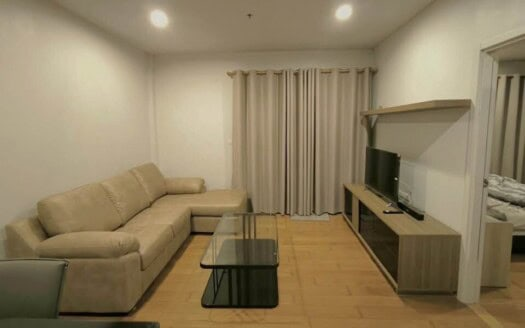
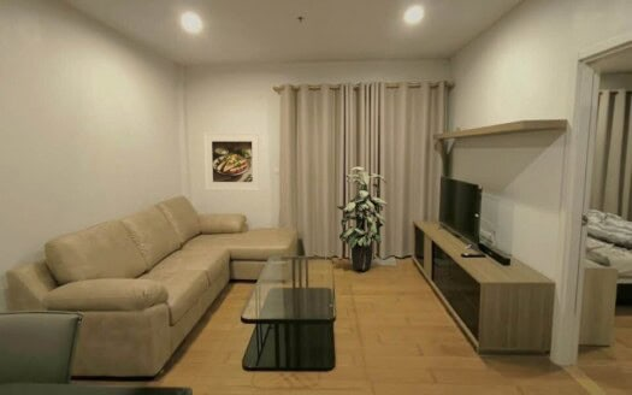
+ indoor plant [335,166,389,272]
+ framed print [202,131,262,191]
